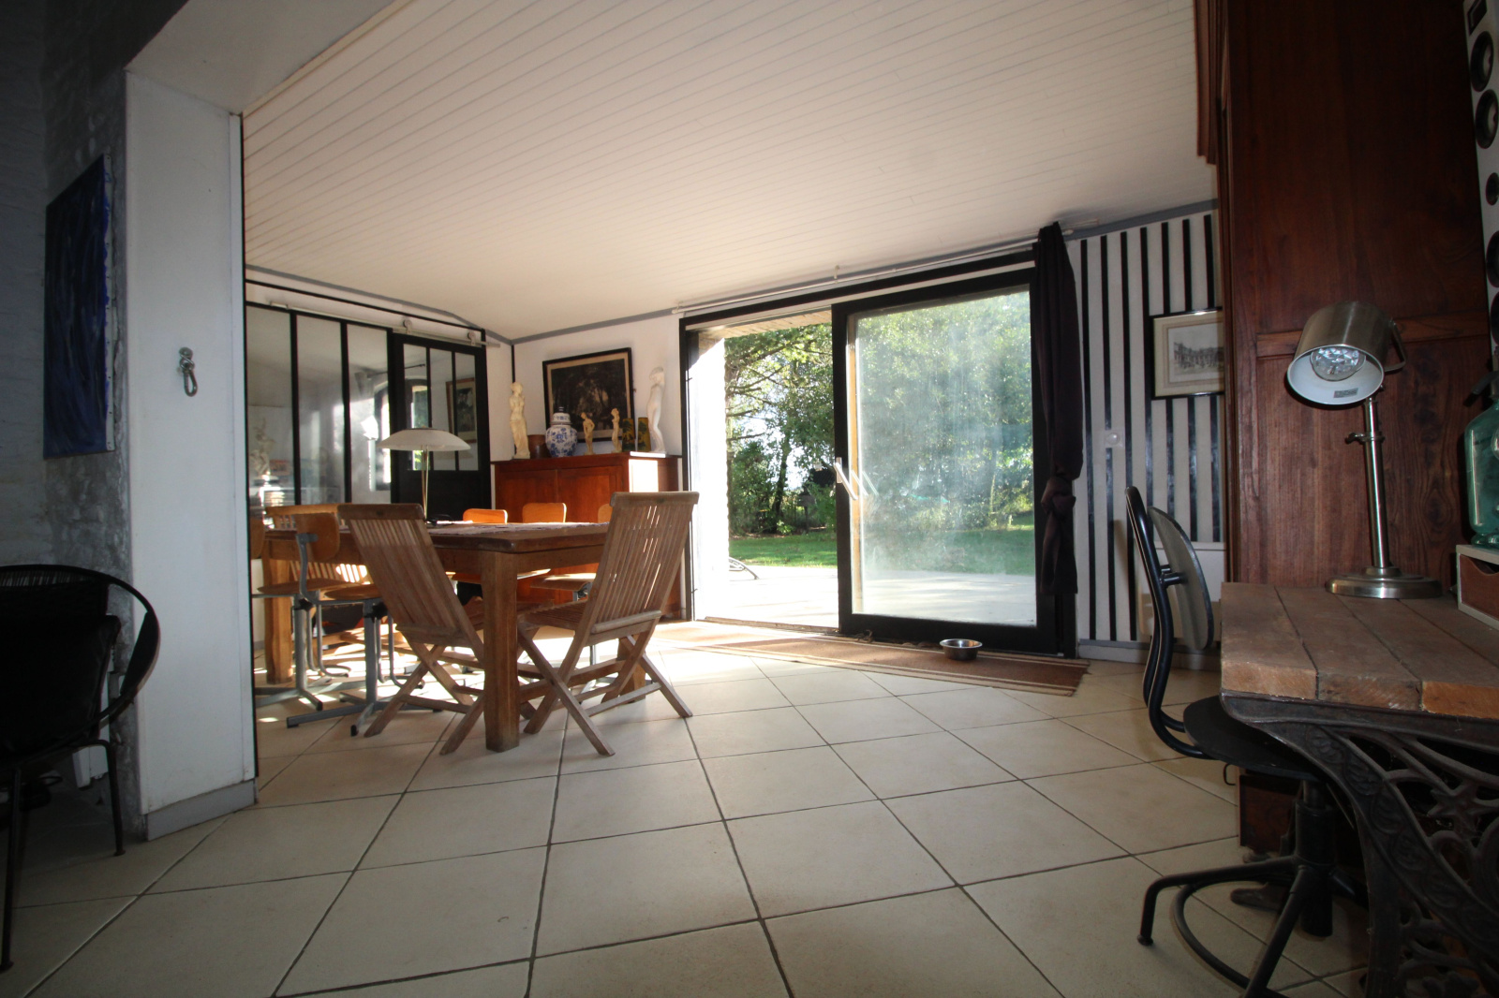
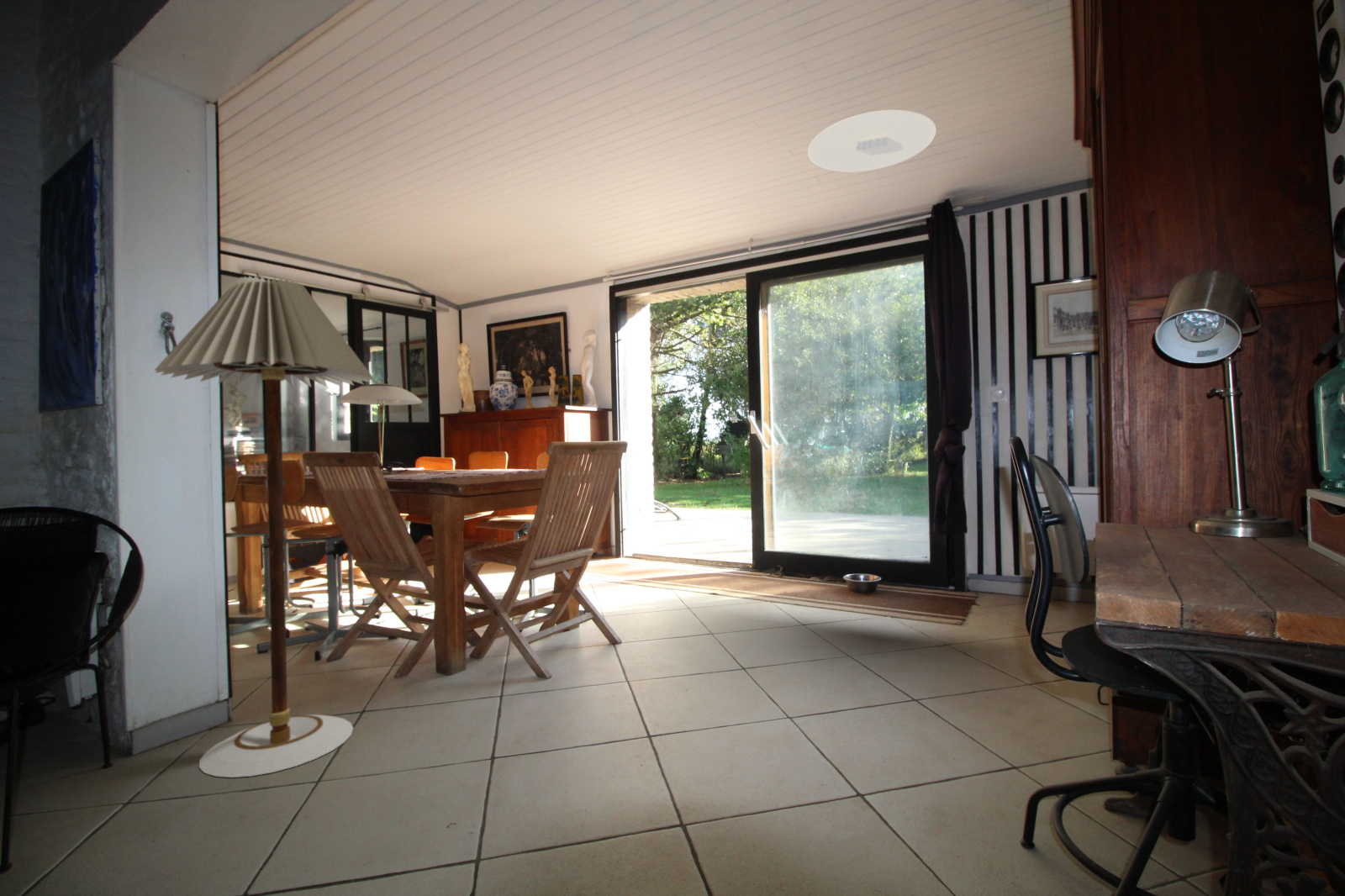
+ floor lamp [153,275,376,778]
+ ceiling light [807,109,937,173]
